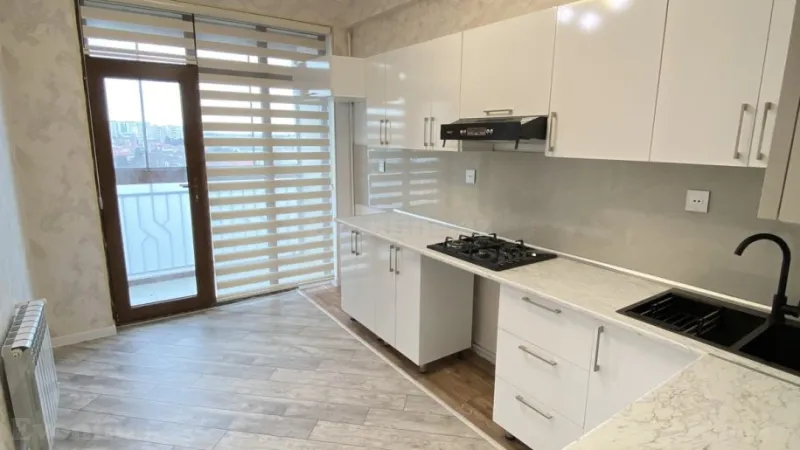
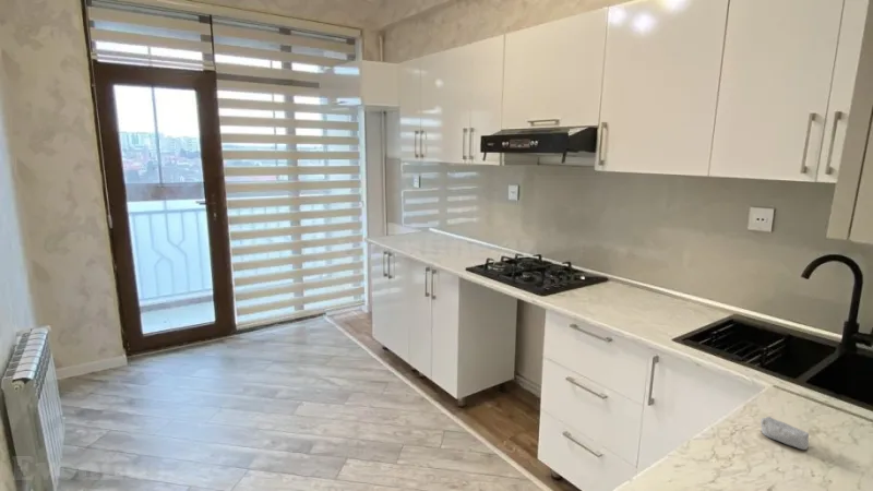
+ soap bar [760,416,810,451]
